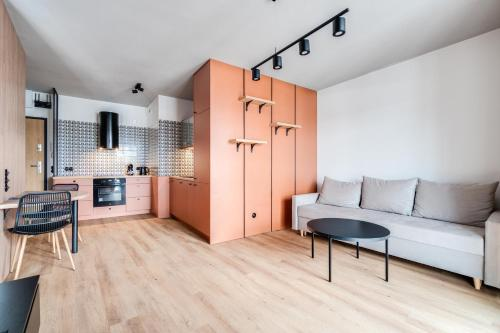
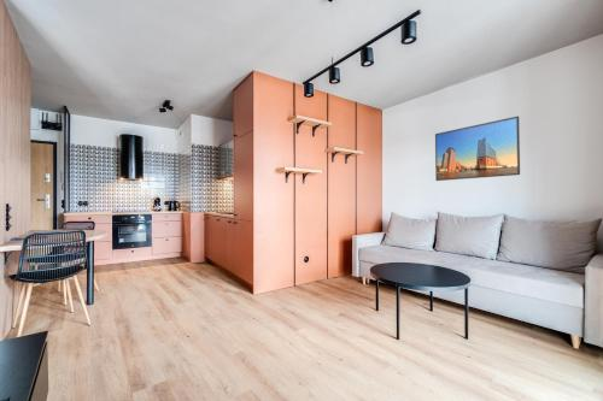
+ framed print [434,114,521,182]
